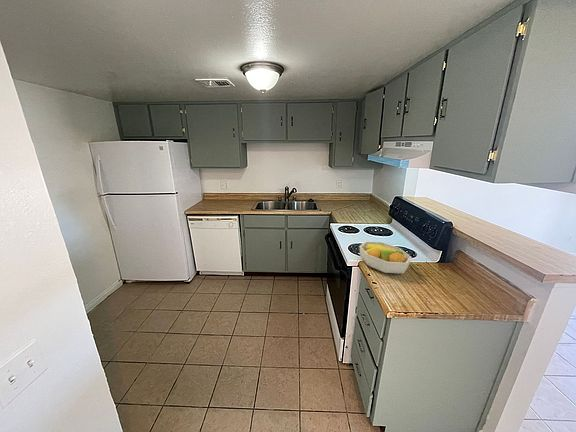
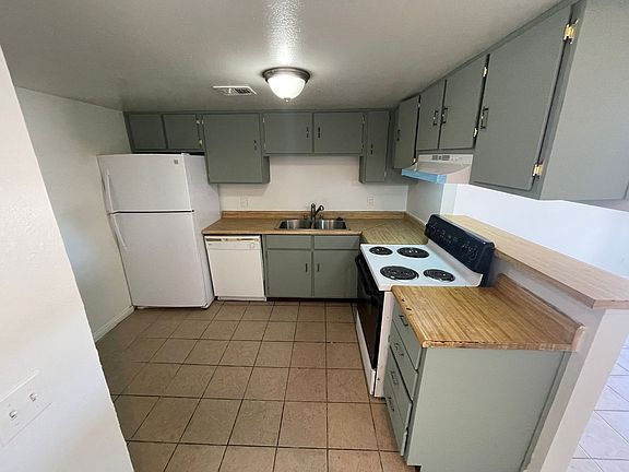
- fruit bowl [359,240,412,274]
